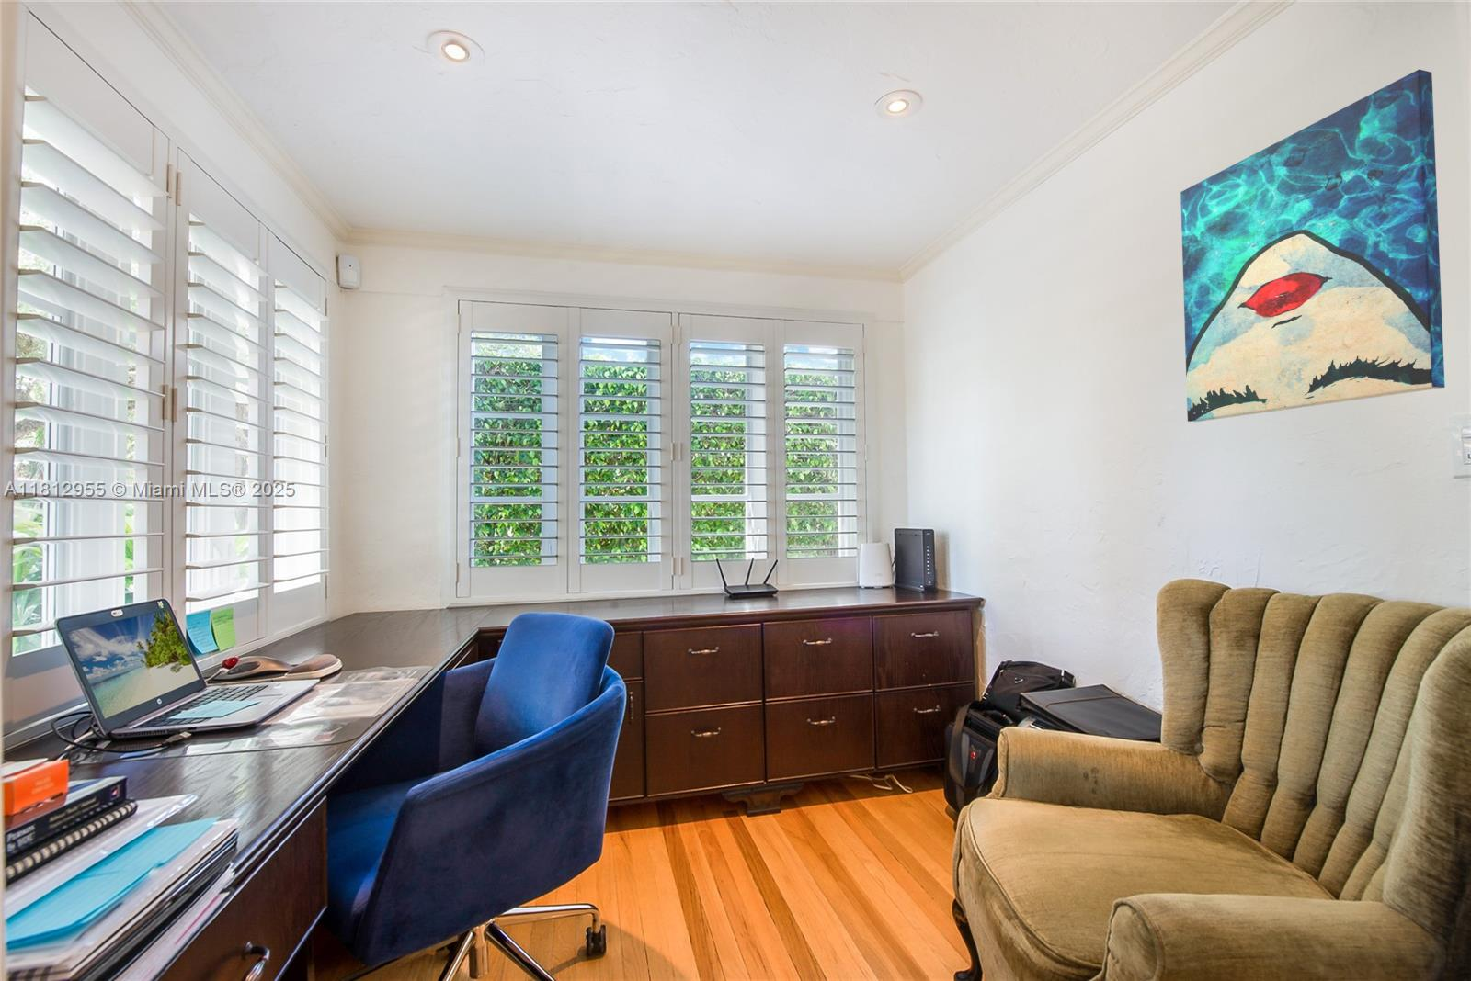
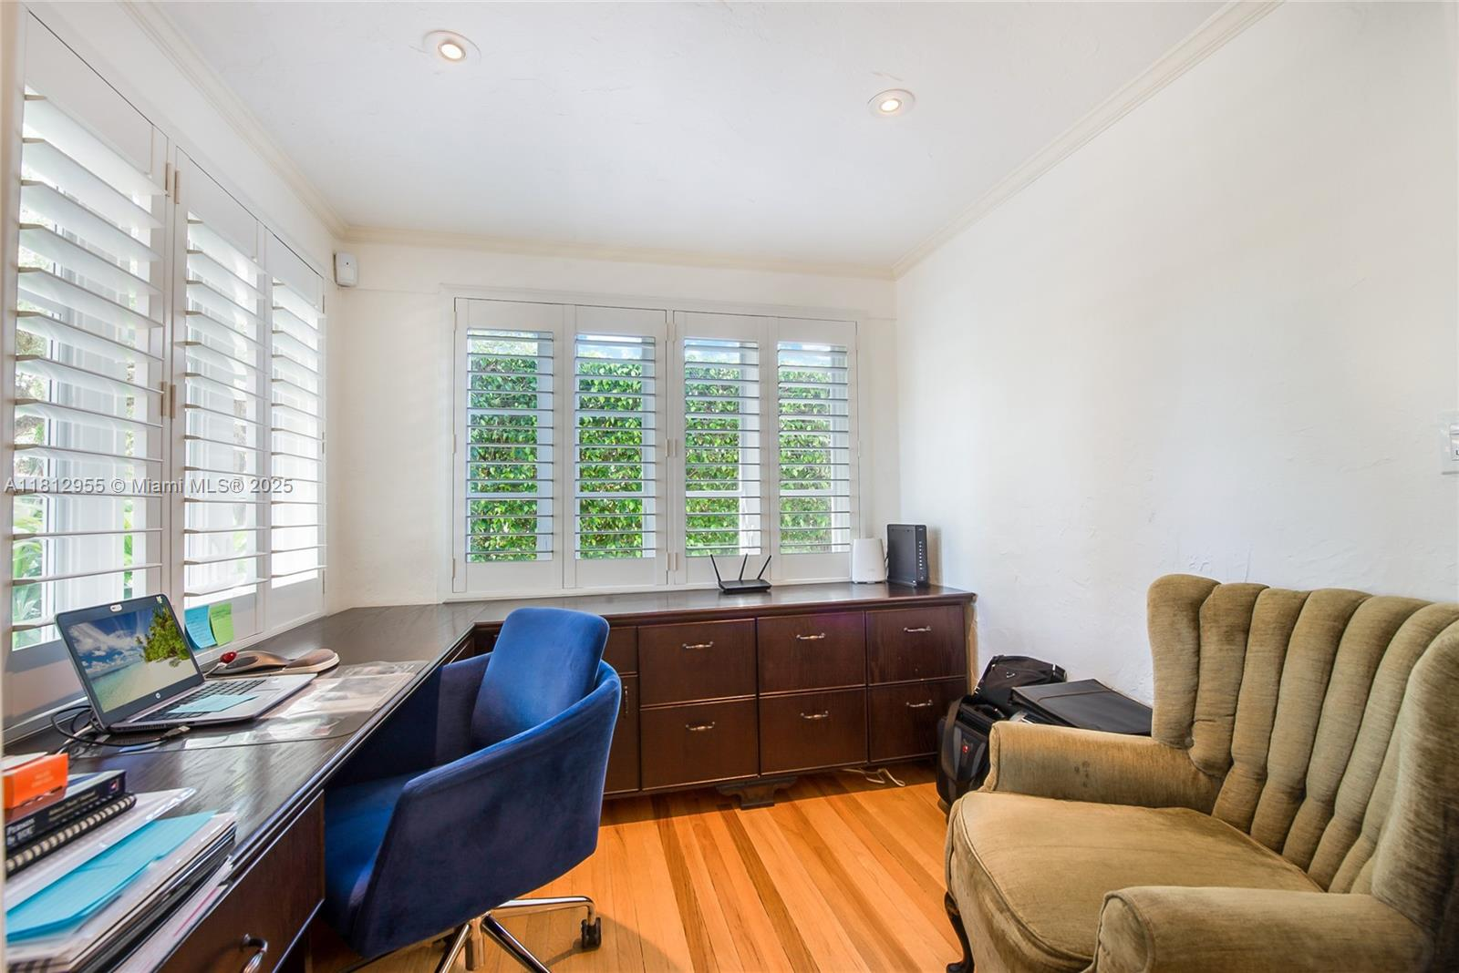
- wall art [1180,69,1445,423]
